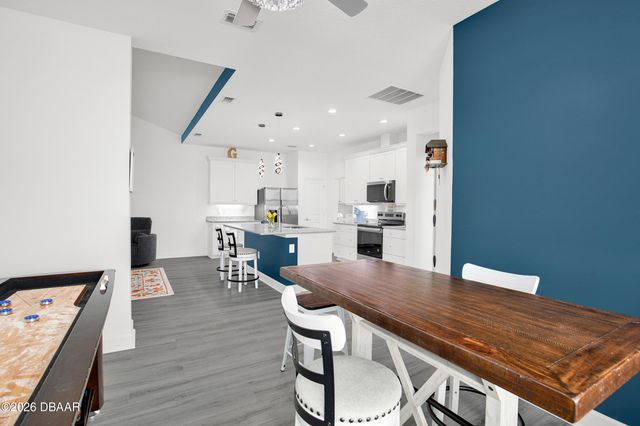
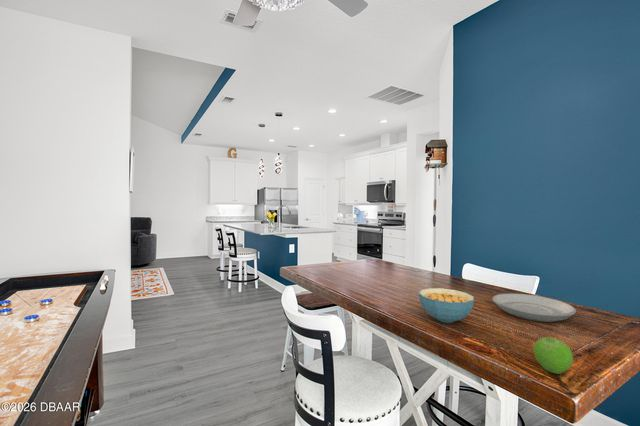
+ plate [492,293,577,323]
+ fruit [532,336,574,375]
+ cereal bowl [418,287,475,324]
